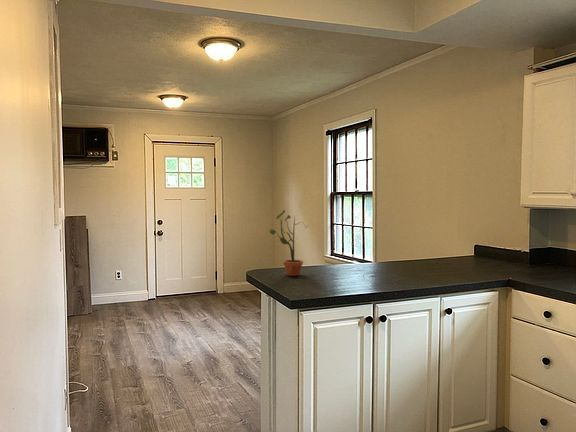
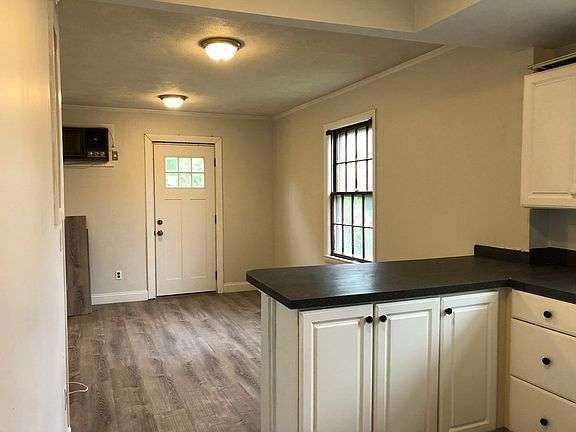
- potted plant [268,209,309,277]
